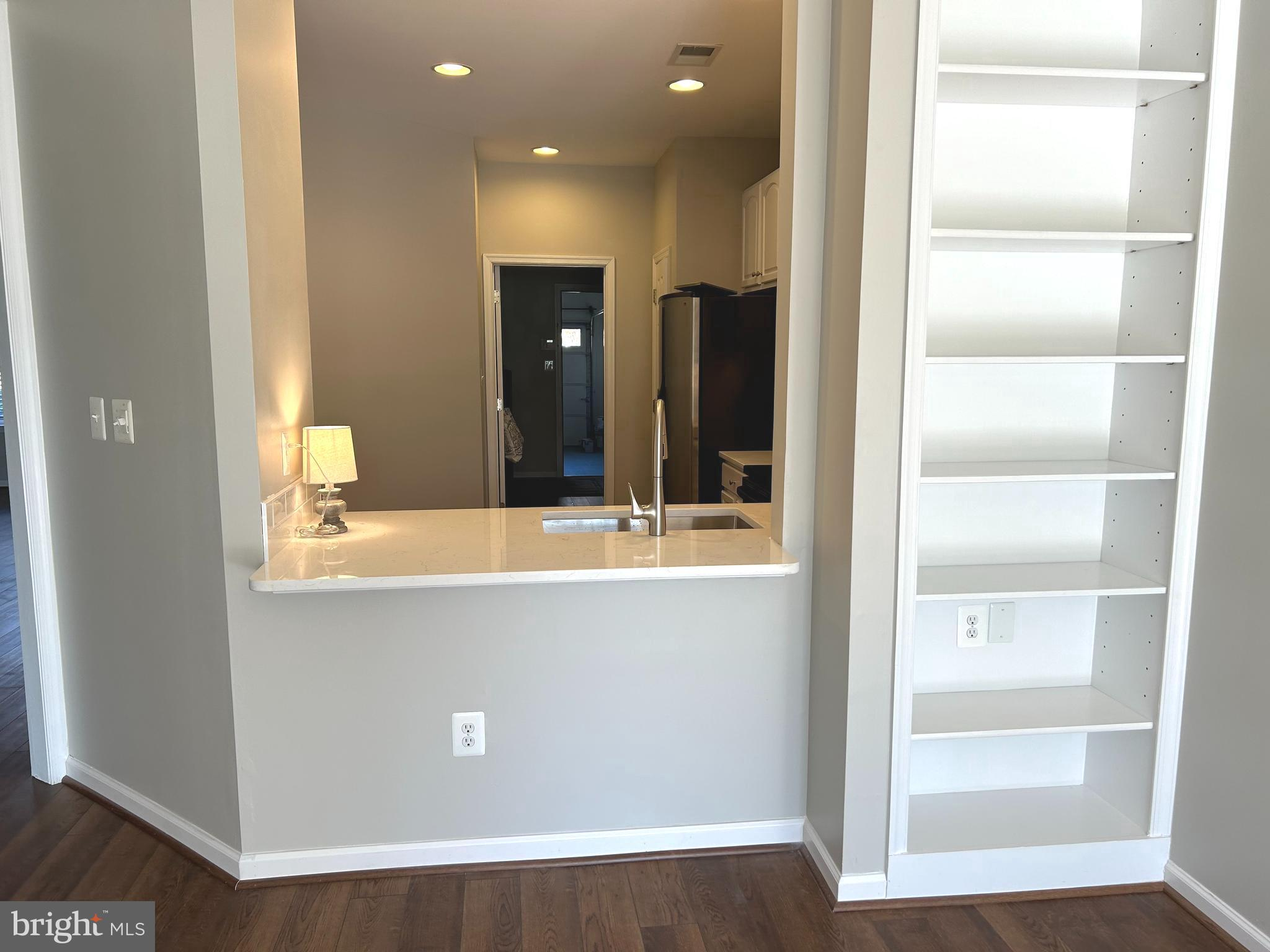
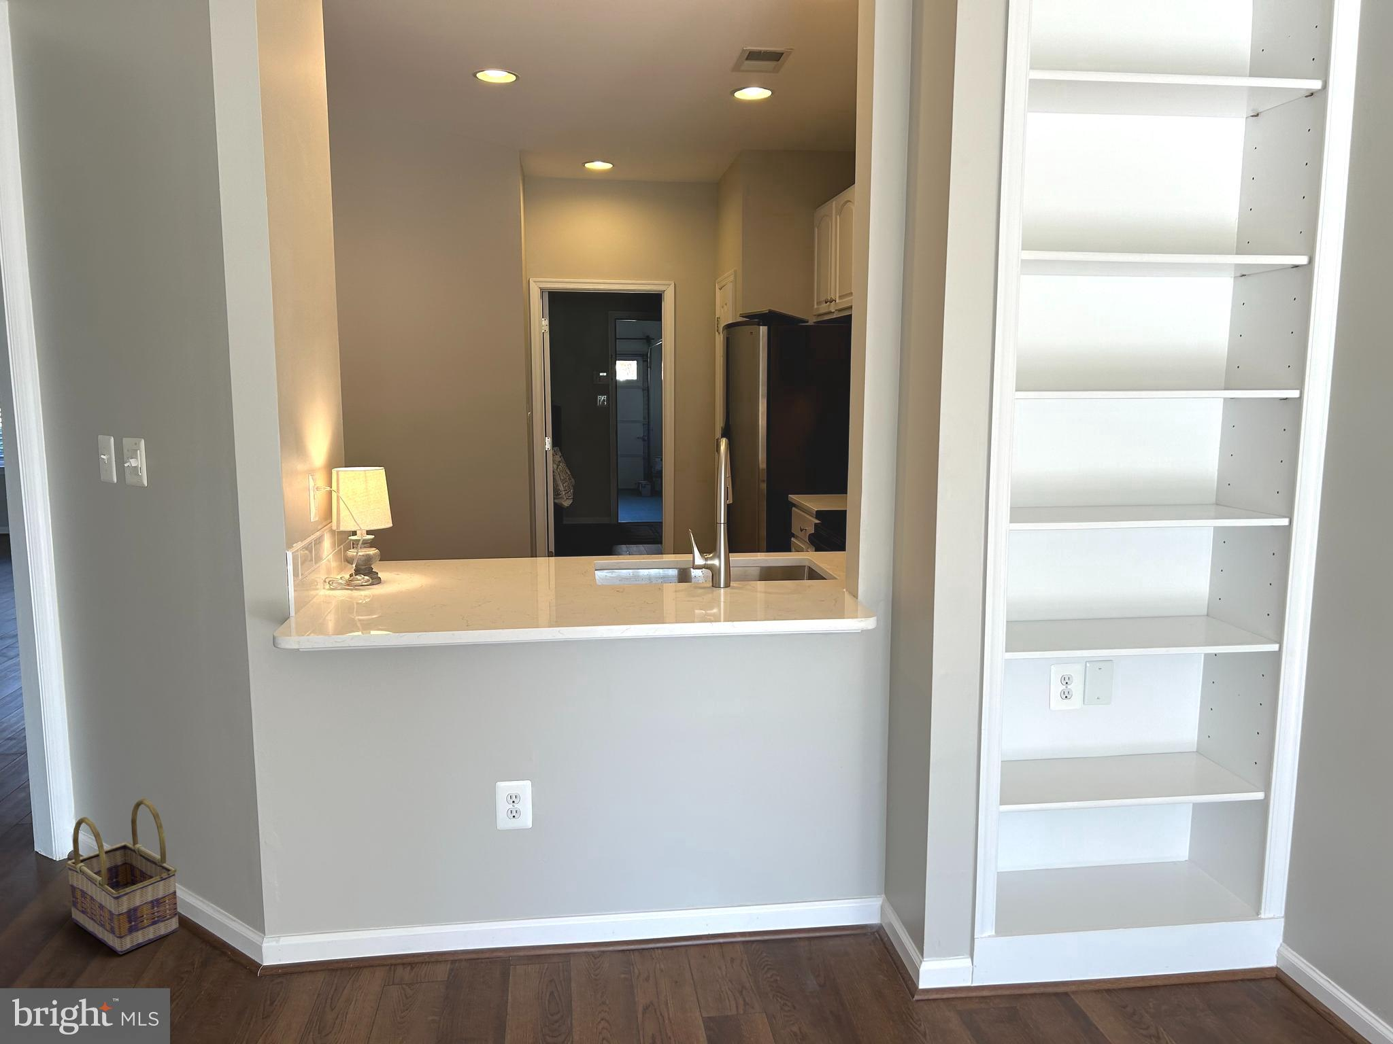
+ basket [66,798,180,954]
